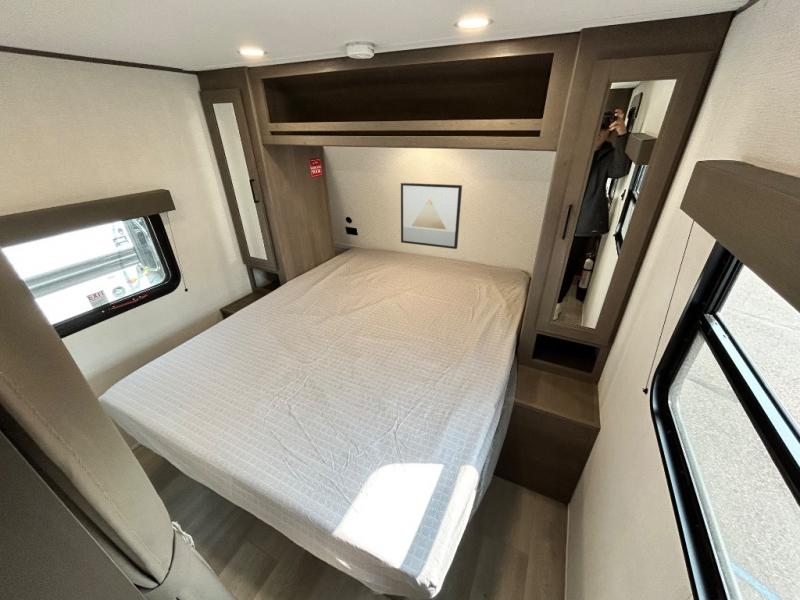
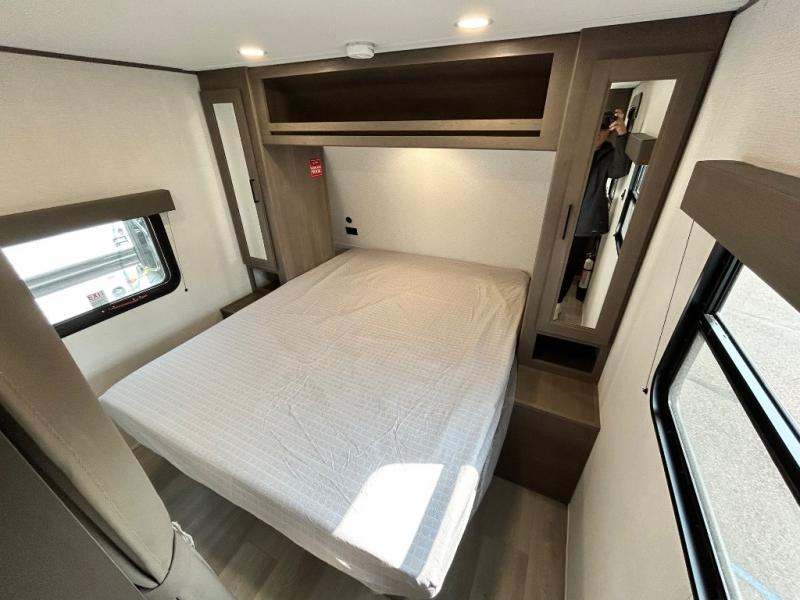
- wall art [400,182,463,250]
